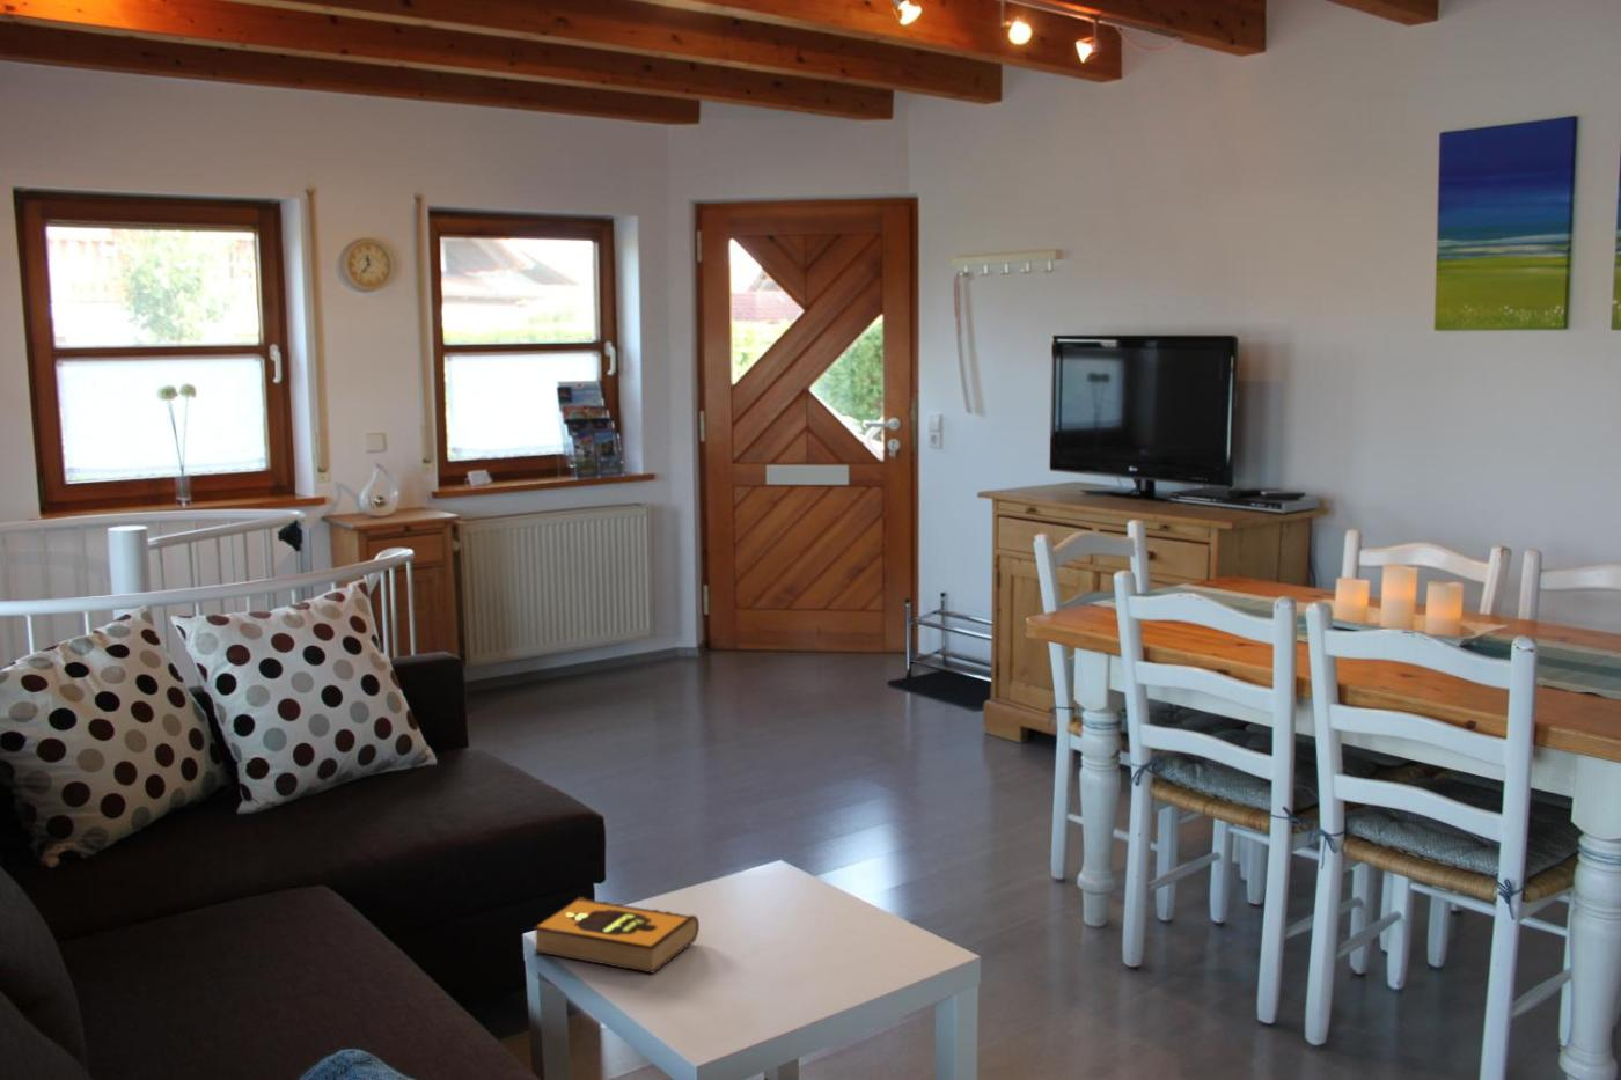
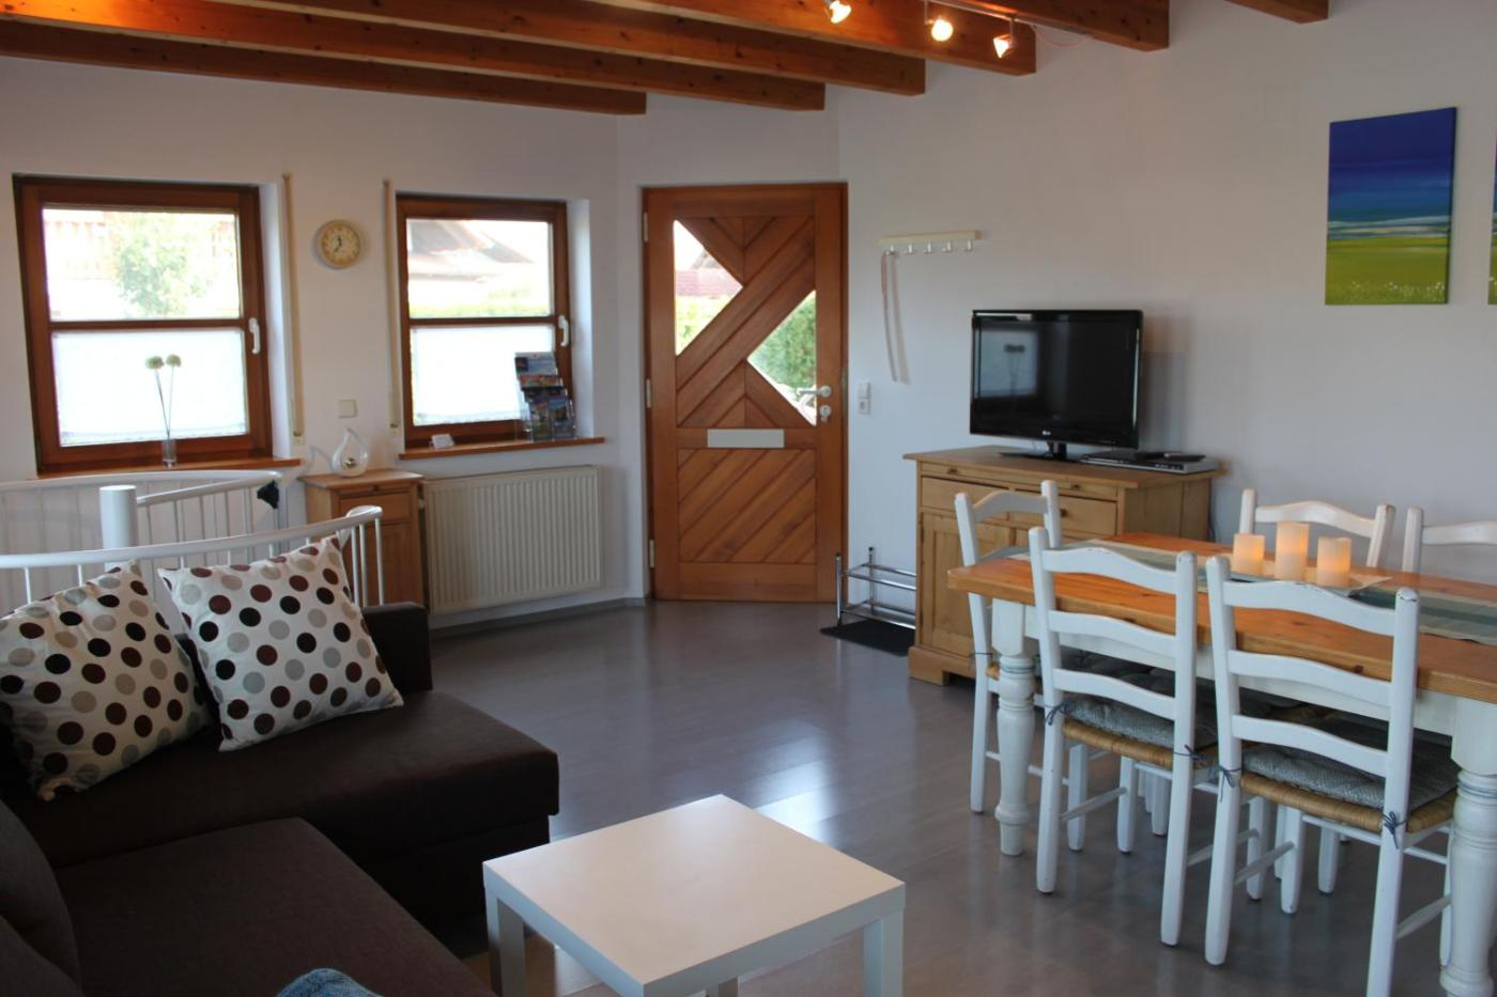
- hardback book [531,896,700,975]
